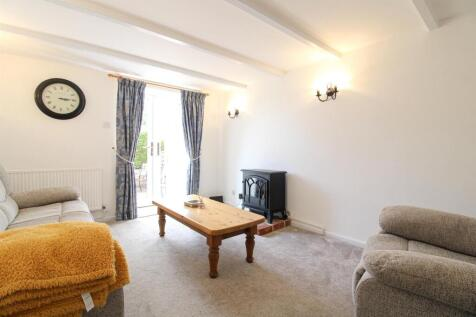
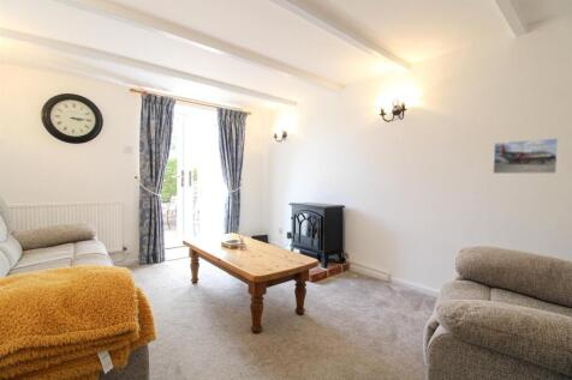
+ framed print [491,137,560,175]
